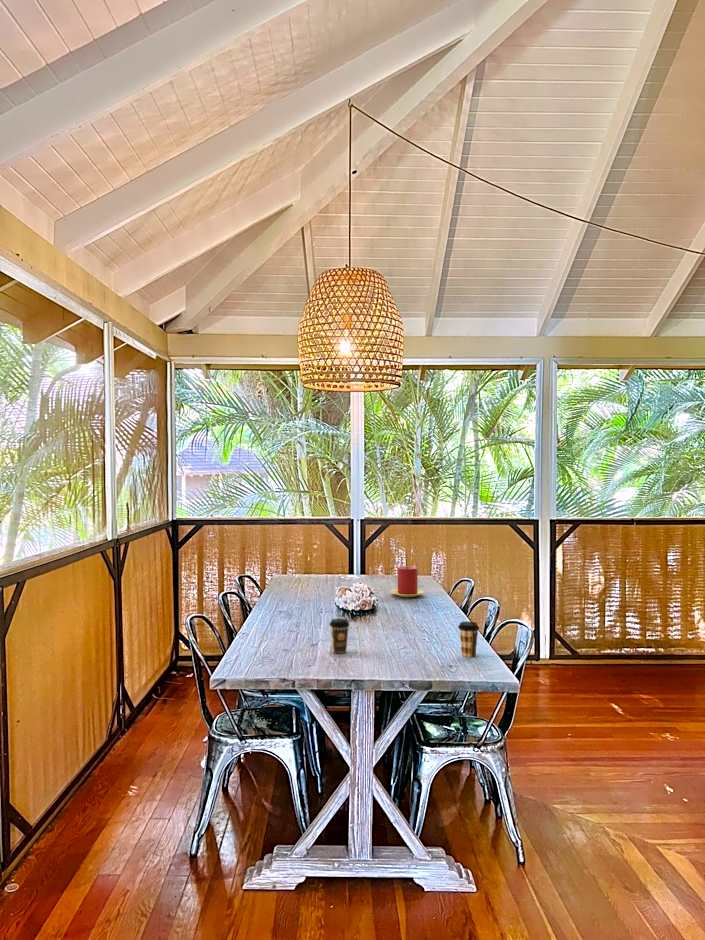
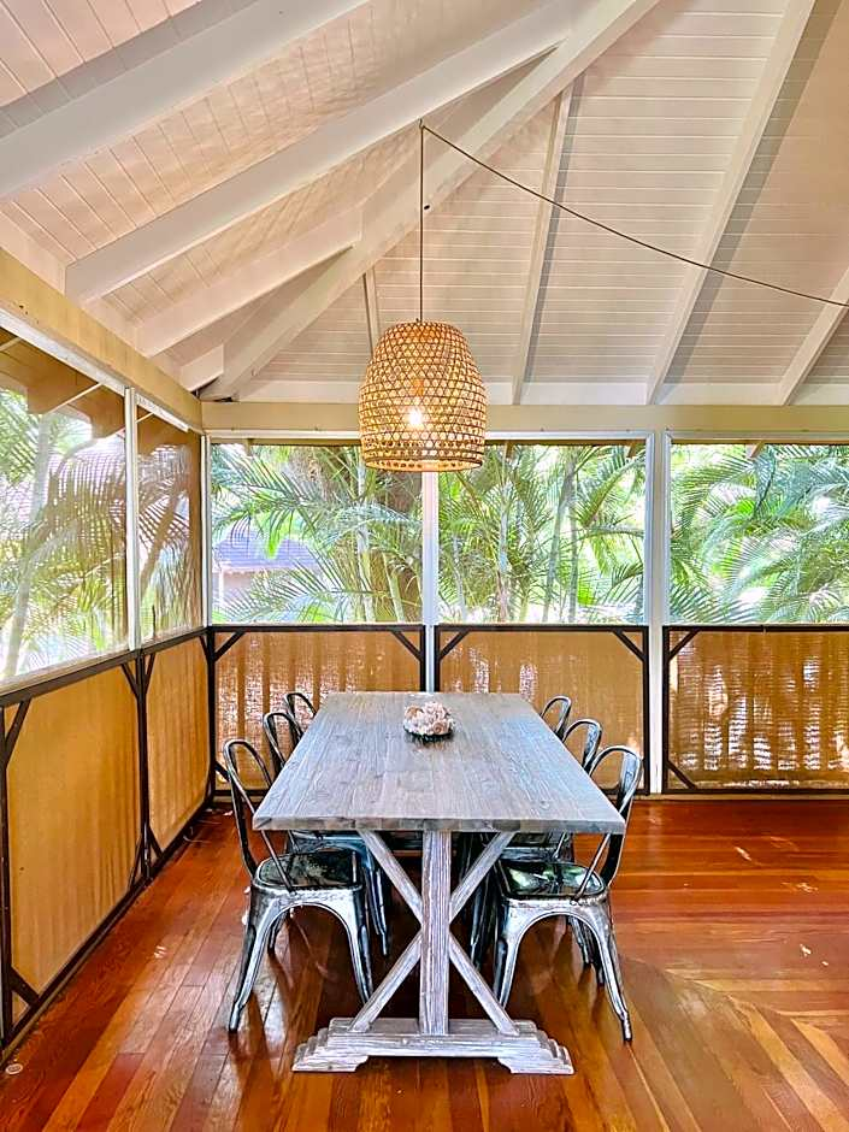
- coffee cup [328,617,351,655]
- candle [390,565,425,598]
- coffee cup [457,621,480,658]
